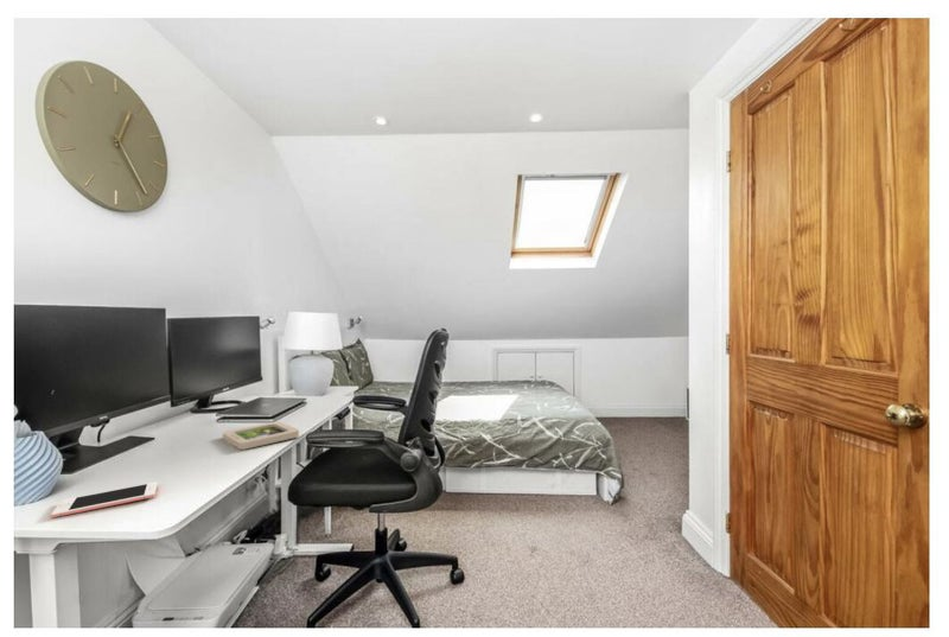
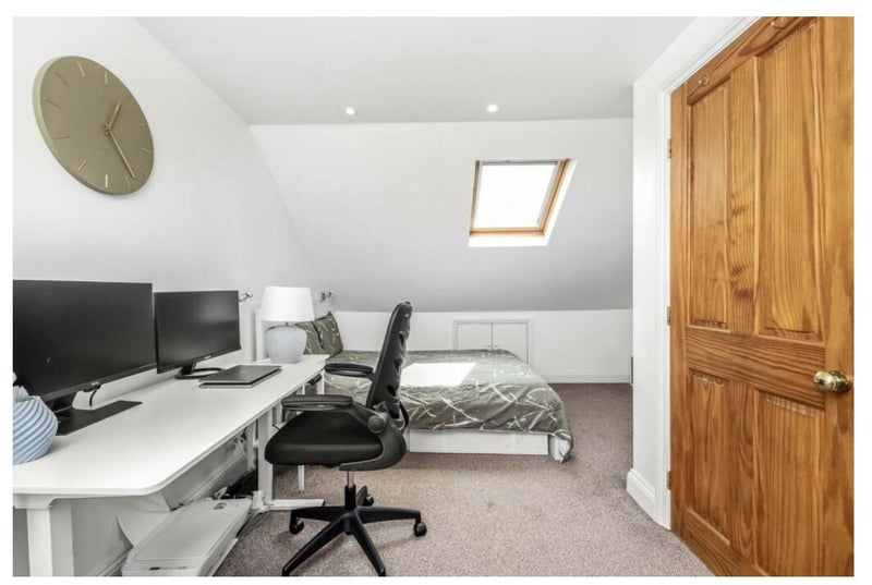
- cell phone [50,482,158,520]
- picture frame [222,421,300,451]
